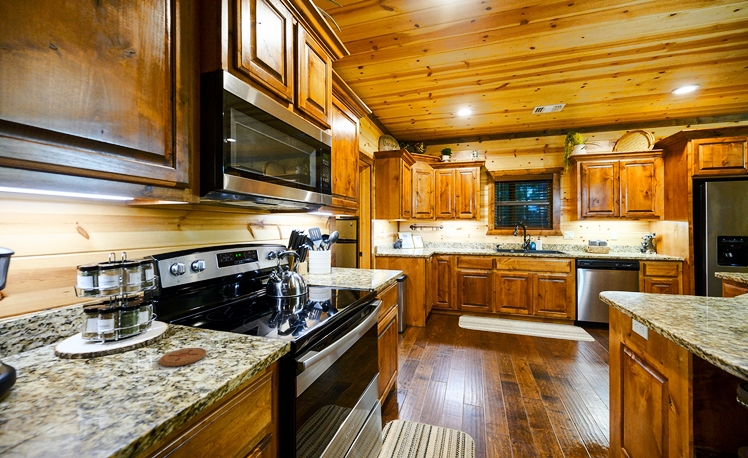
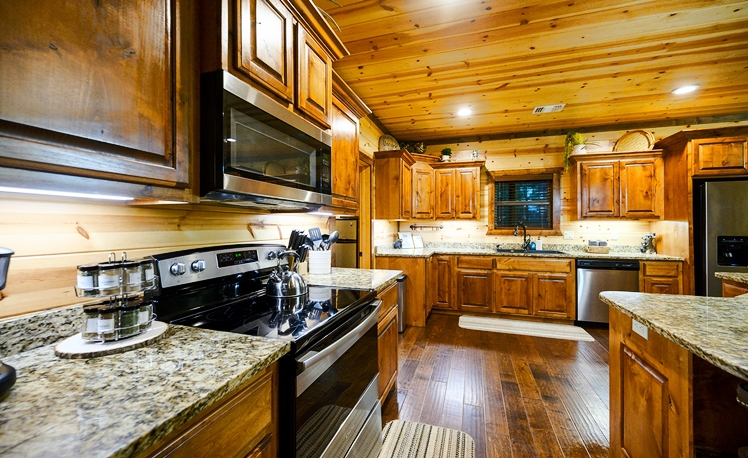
- coaster [158,347,207,367]
